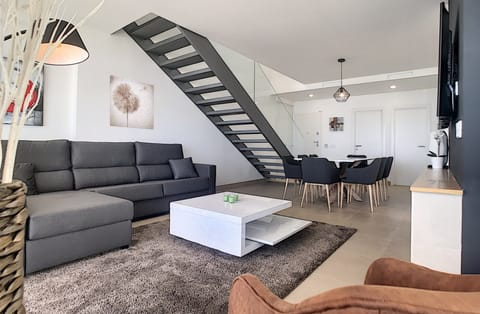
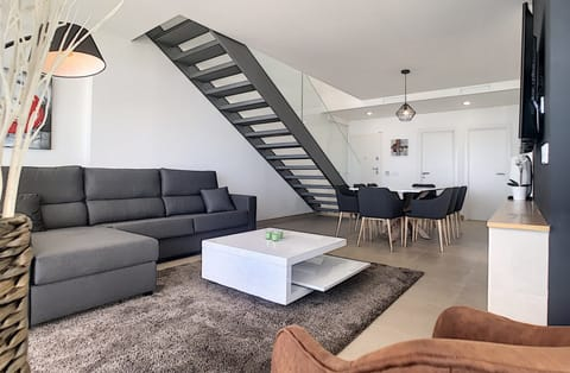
- wall art [109,74,155,130]
